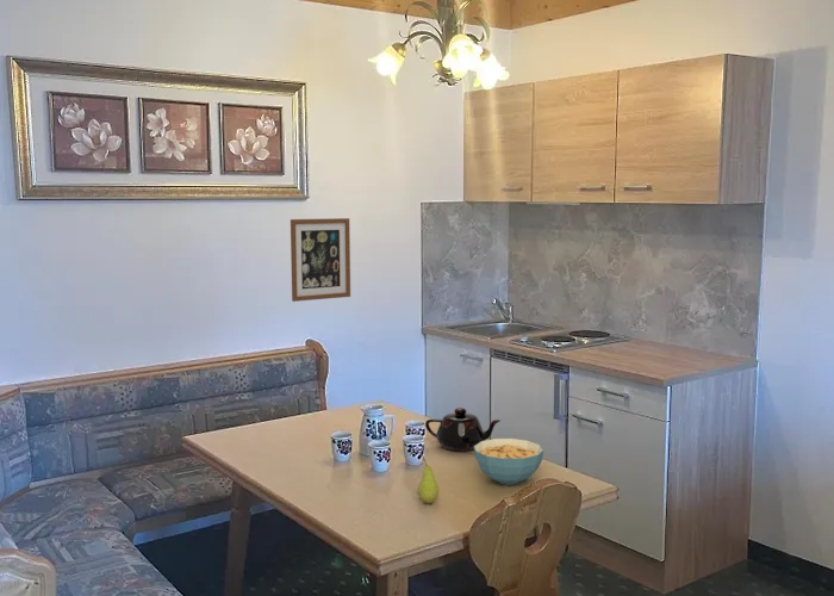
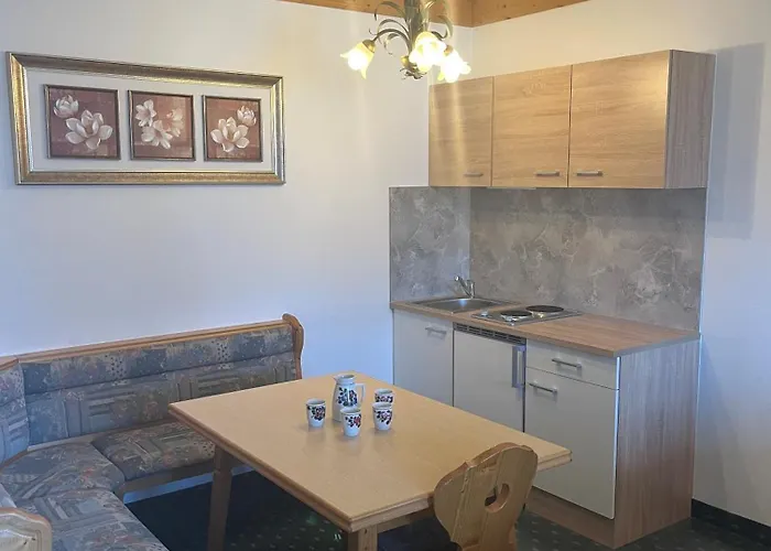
- cereal bowl [473,437,544,486]
- wall art [290,217,351,303]
- teapot [424,406,502,452]
- fruit [416,457,440,504]
